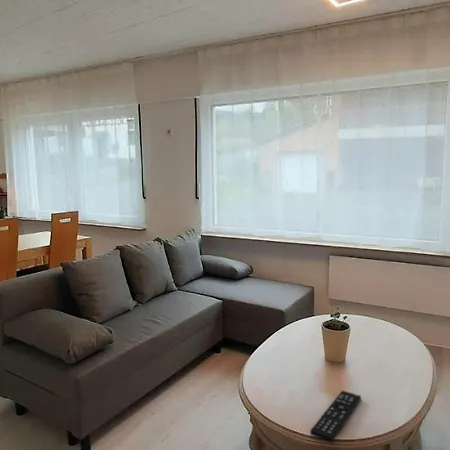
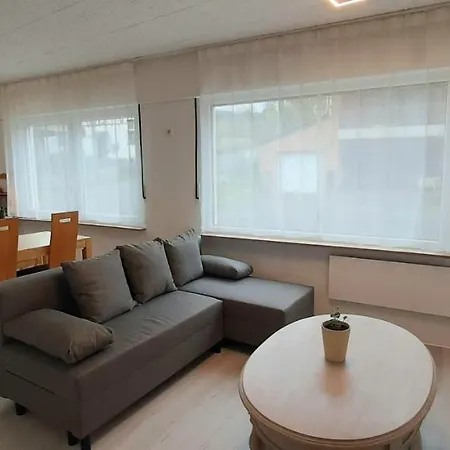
- remote control [309,389,362,443]
